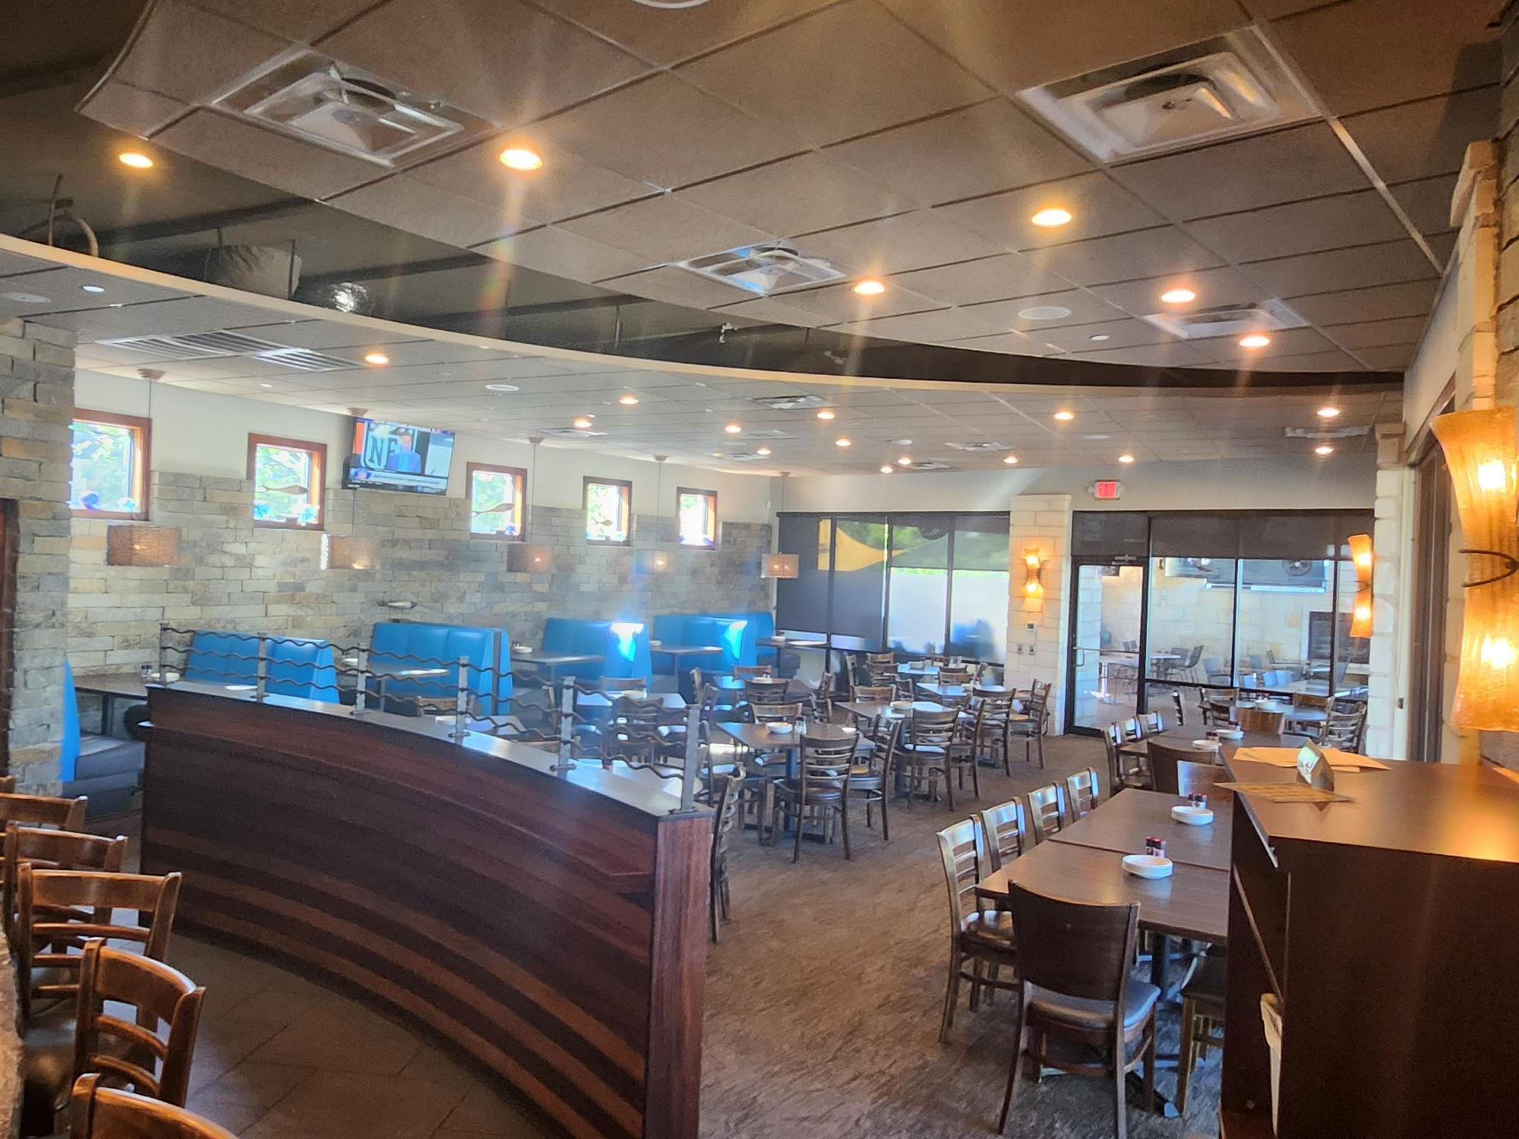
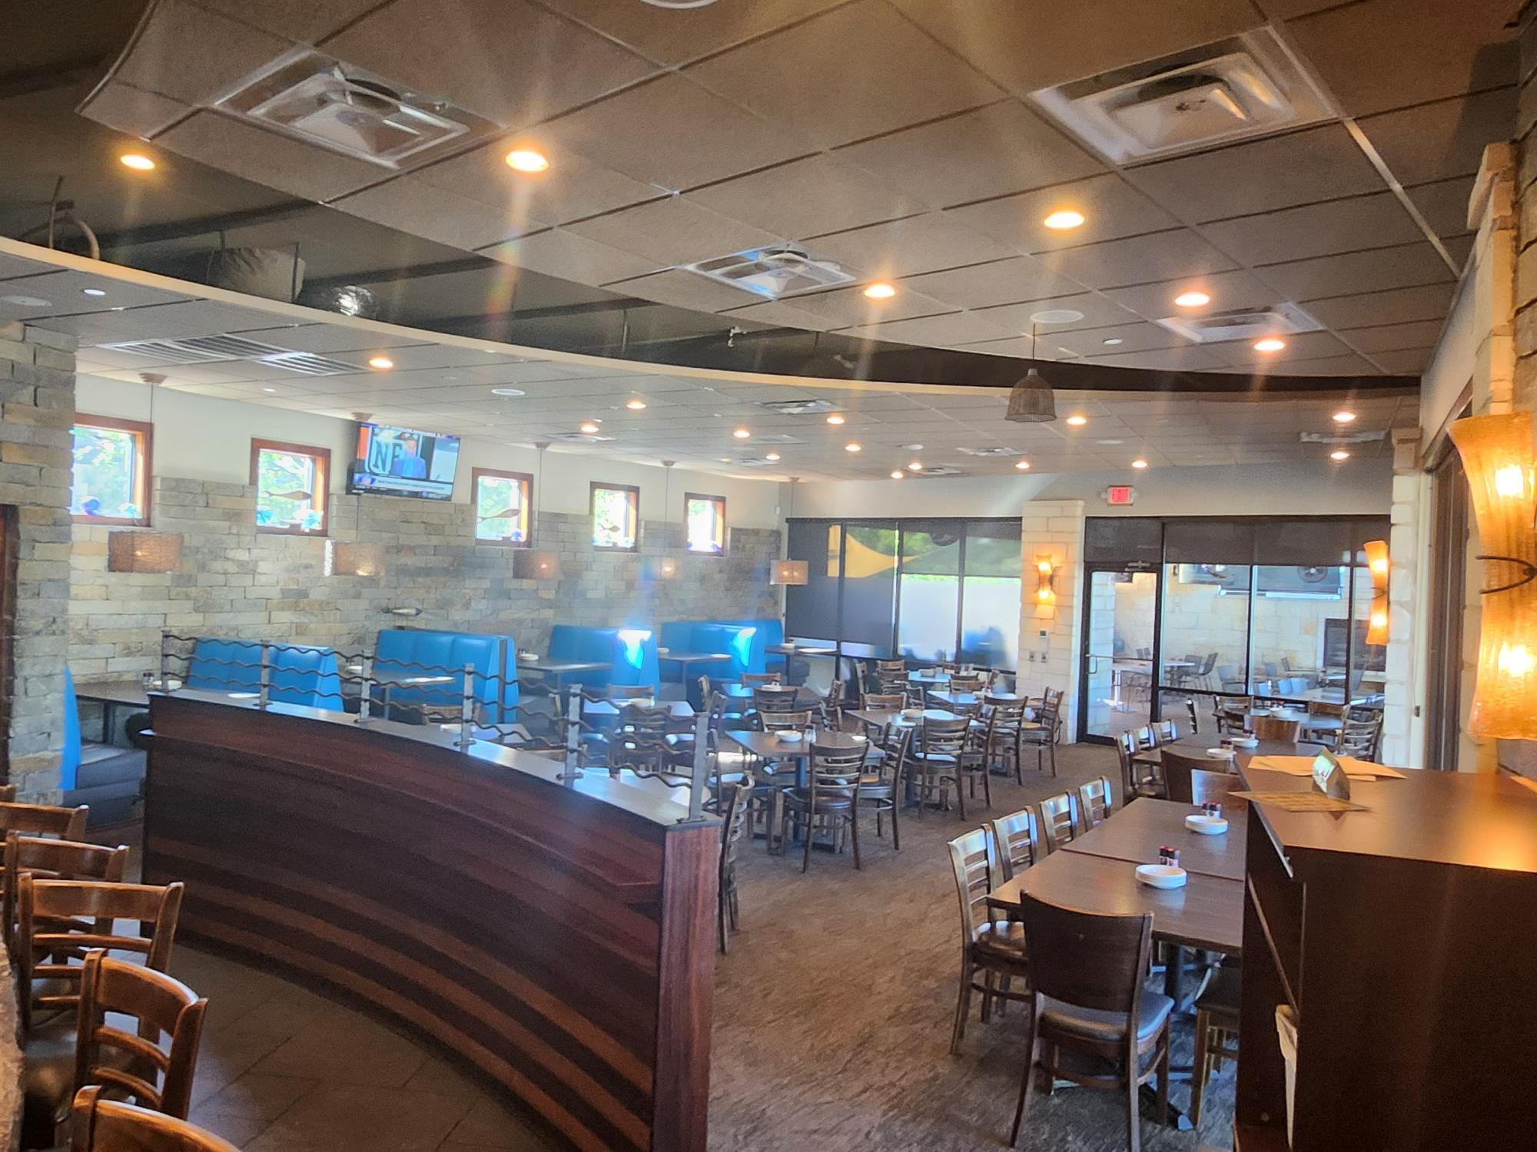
+ pendant lamp [1003,323,1058,424]
